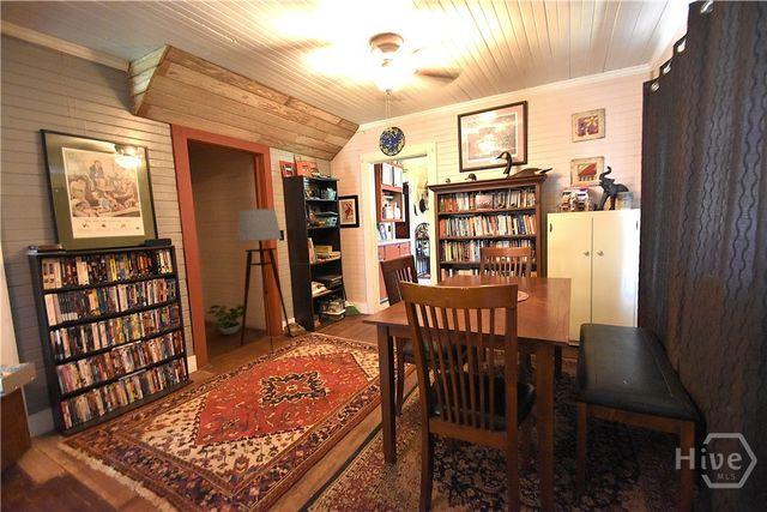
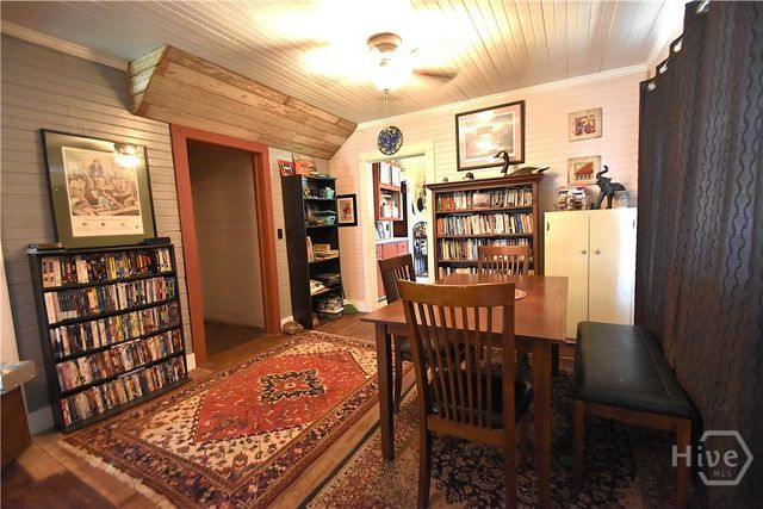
- floor lamp [236,207,292,355]
- potted plant [204,303,243,336]
